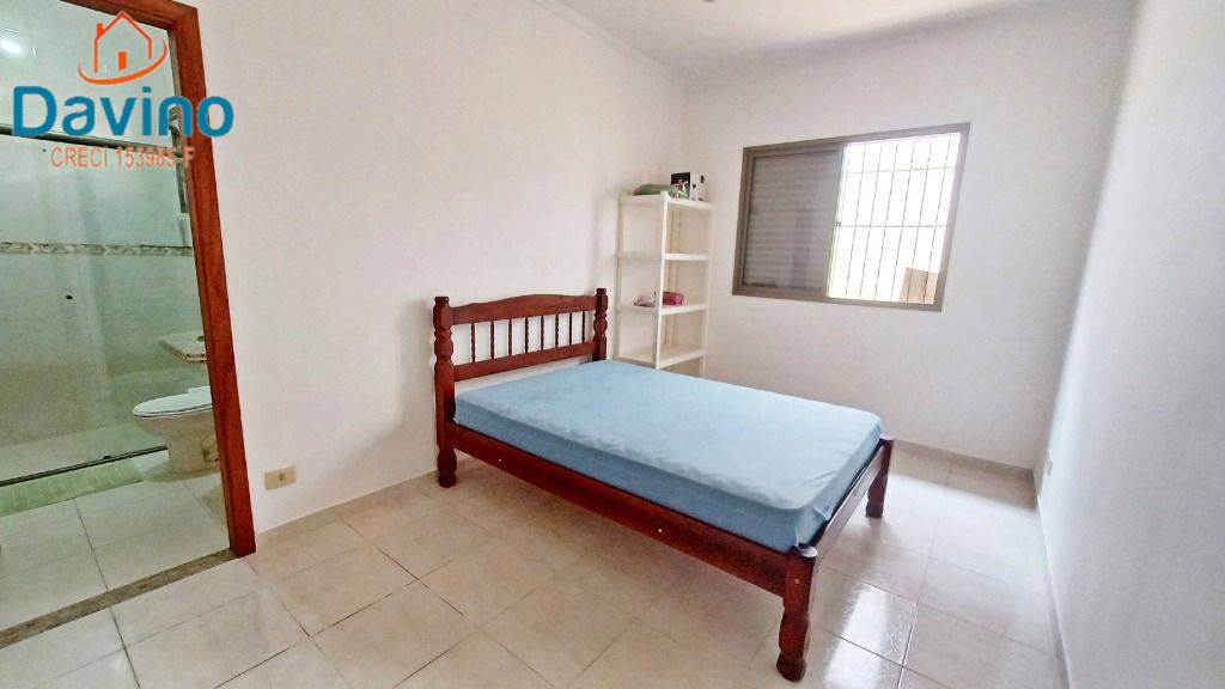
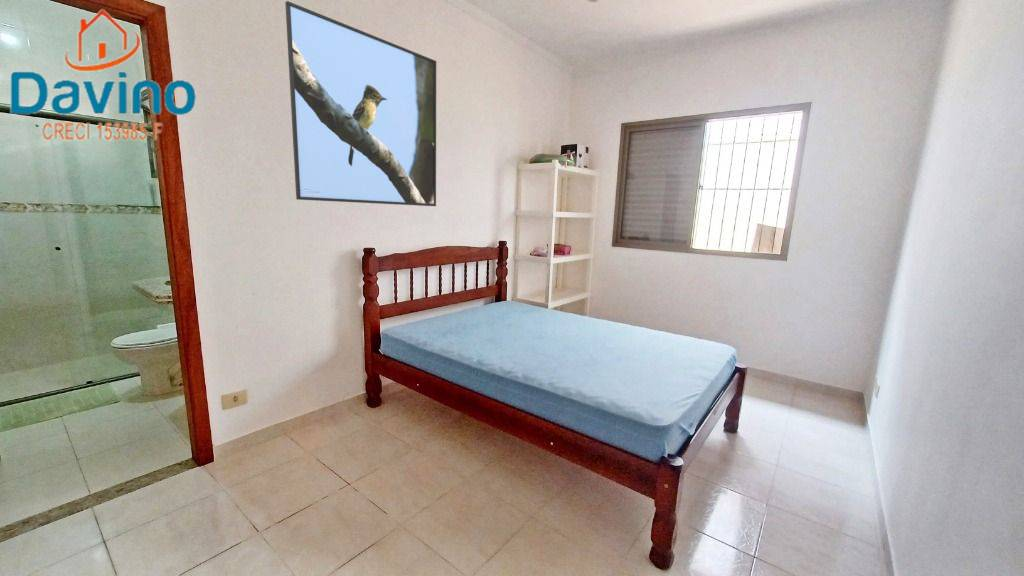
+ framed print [284,0,437,207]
